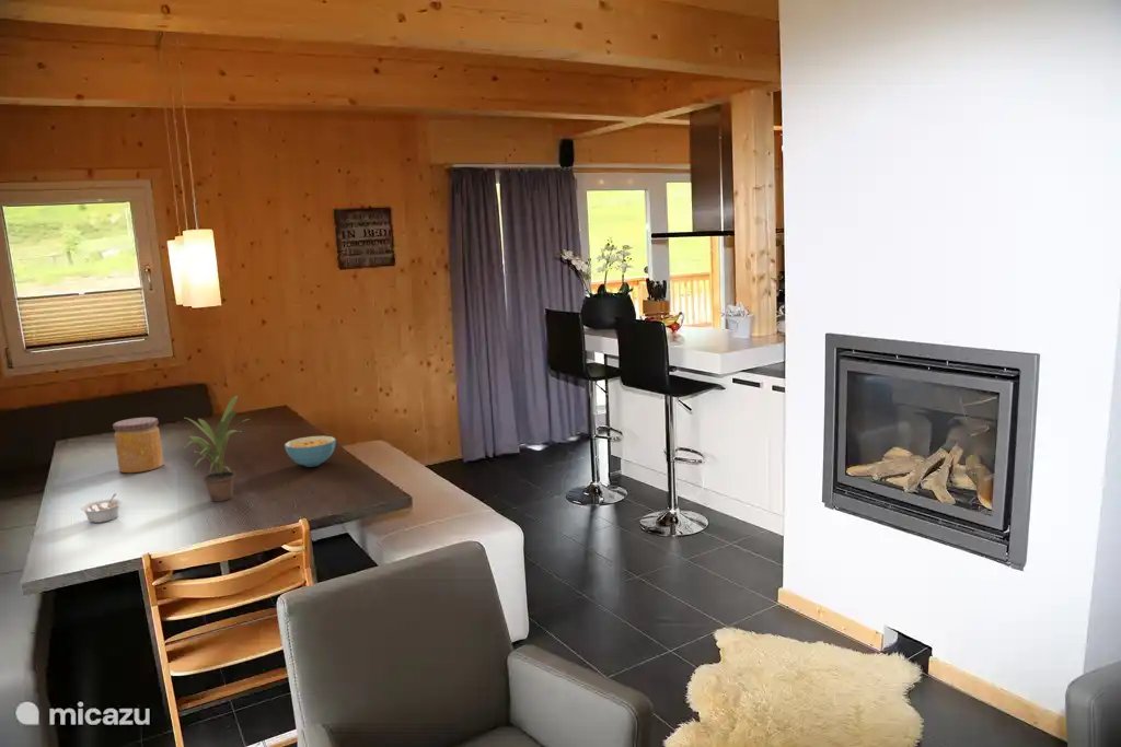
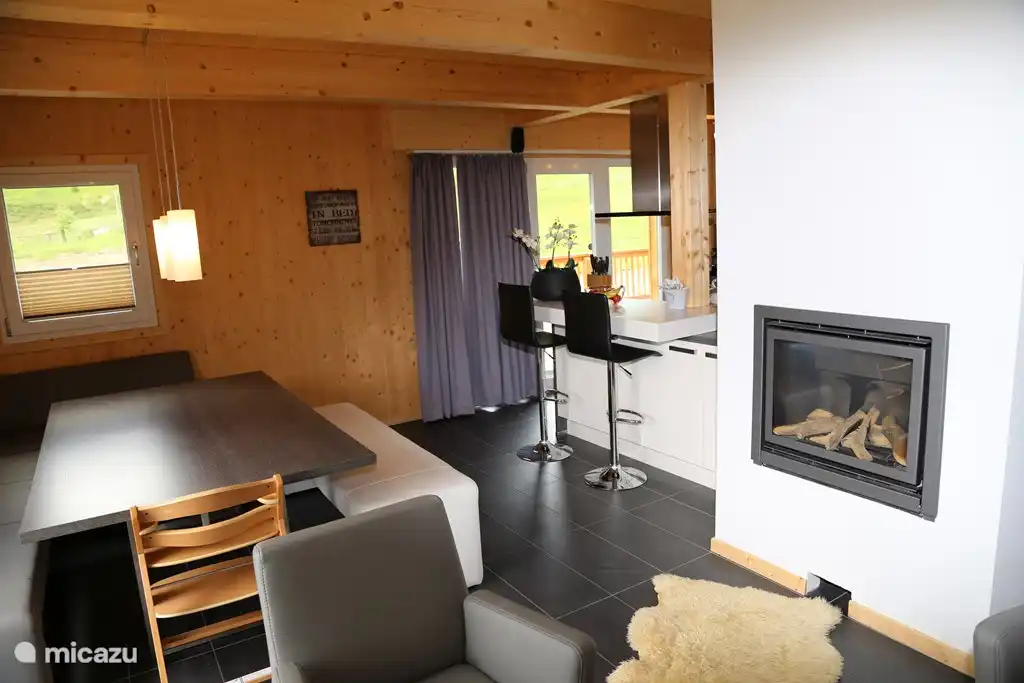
- jar [112,417,164,474]
- cereal bowl [284,435,337,468]
- legume [80,492,124,524]
- potted plant [183,395,250,503]
